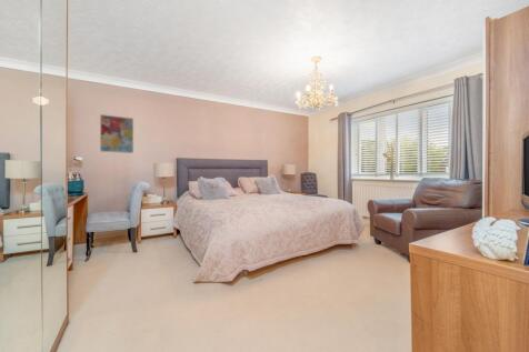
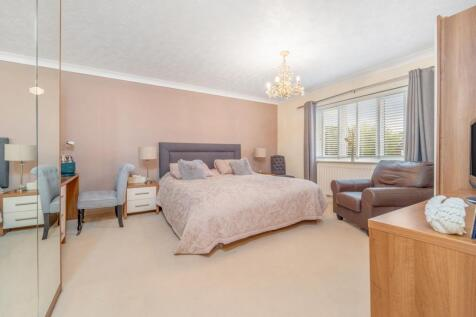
- wall art [99,113,134,154]
